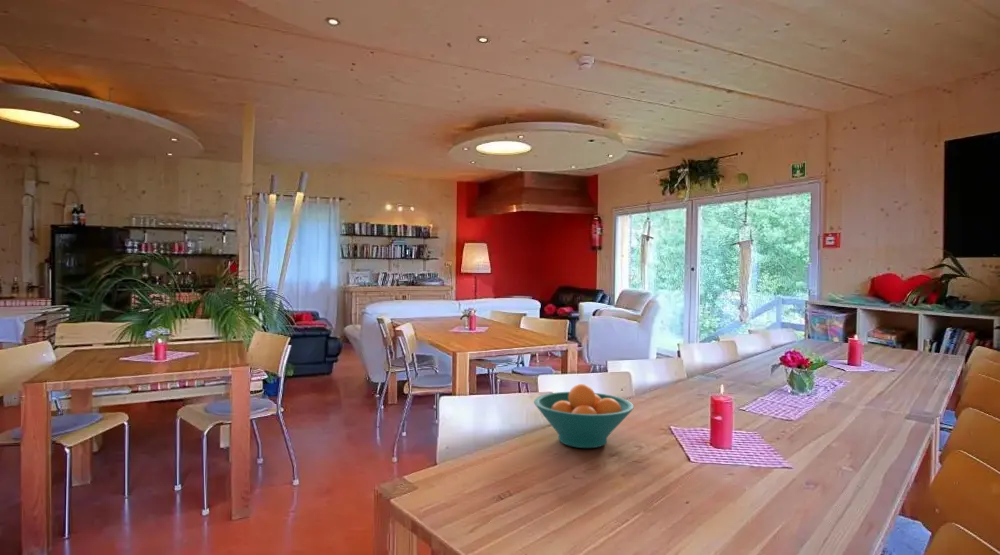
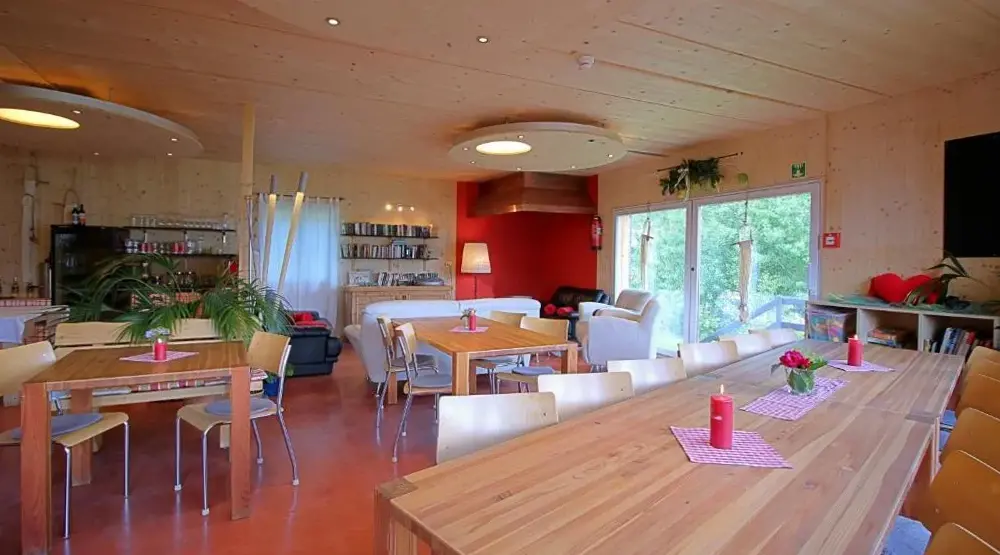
- fruit bowl [533,383,635,449]
